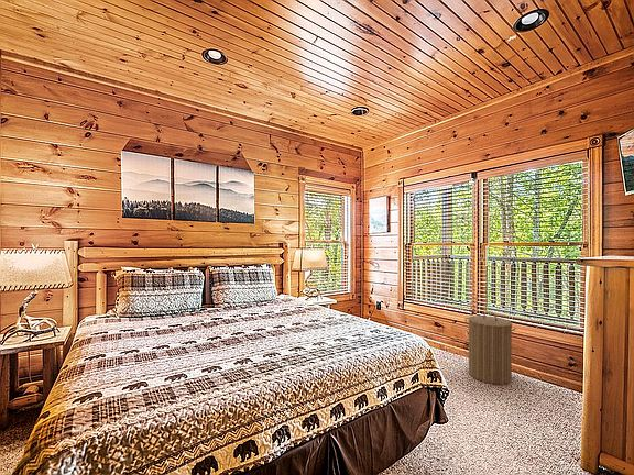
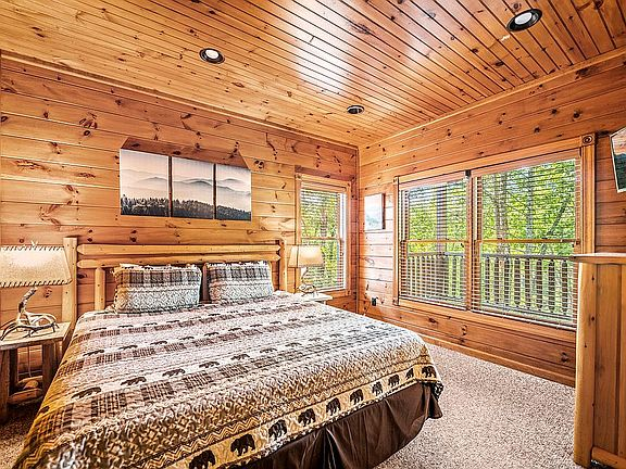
- laundry hamper [463,310,517,385]
